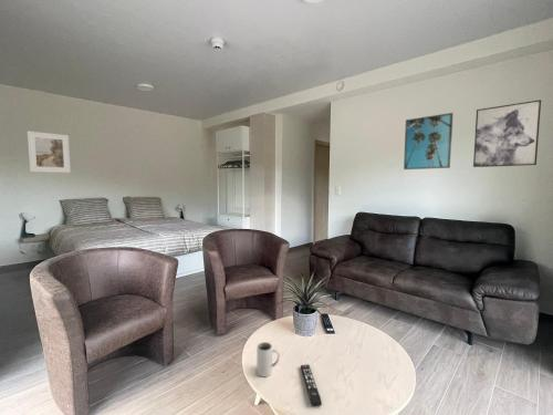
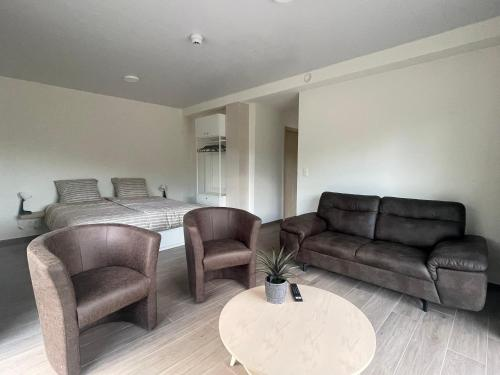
- wall art [472,98,542,168]
- remote control [300,363,323,407]
- mug [255,341,281,377]
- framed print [403,112,455,170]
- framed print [27,131,72,174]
